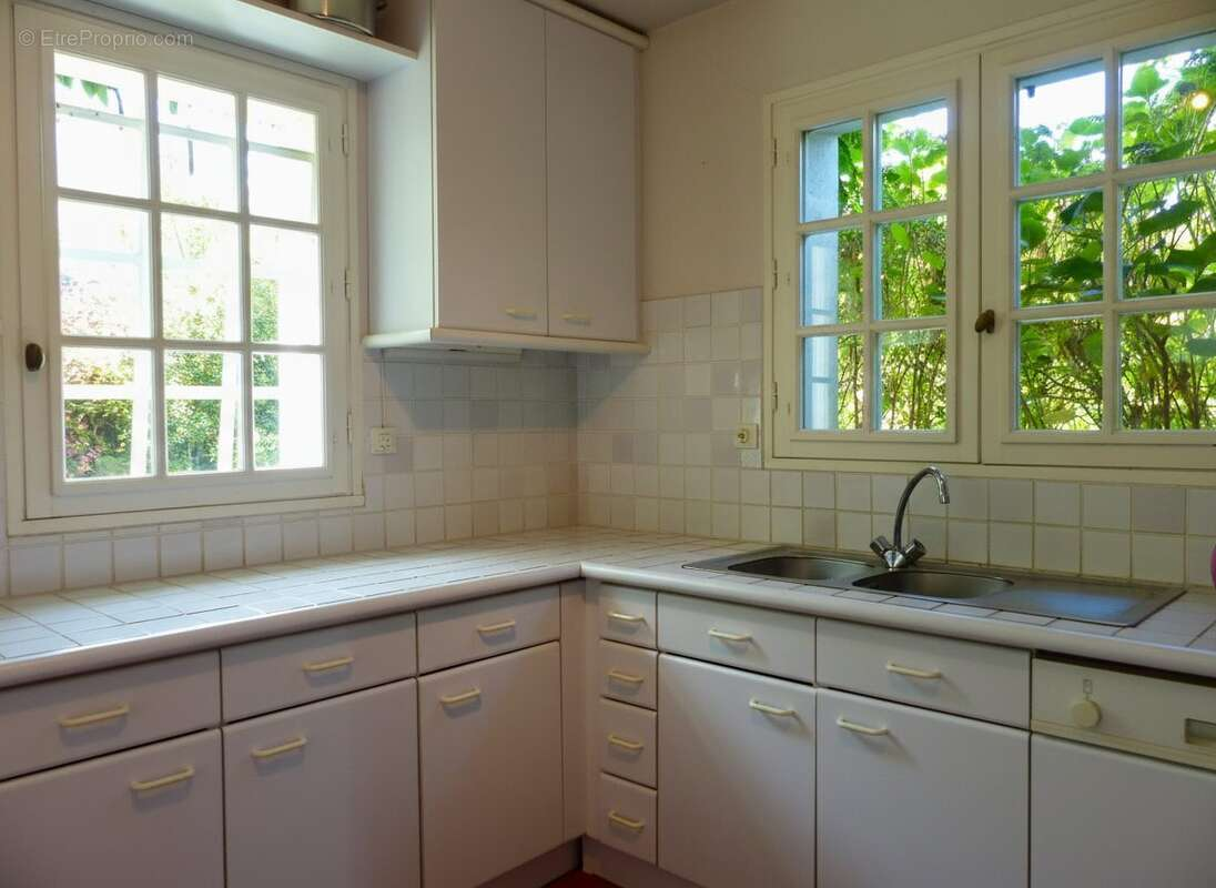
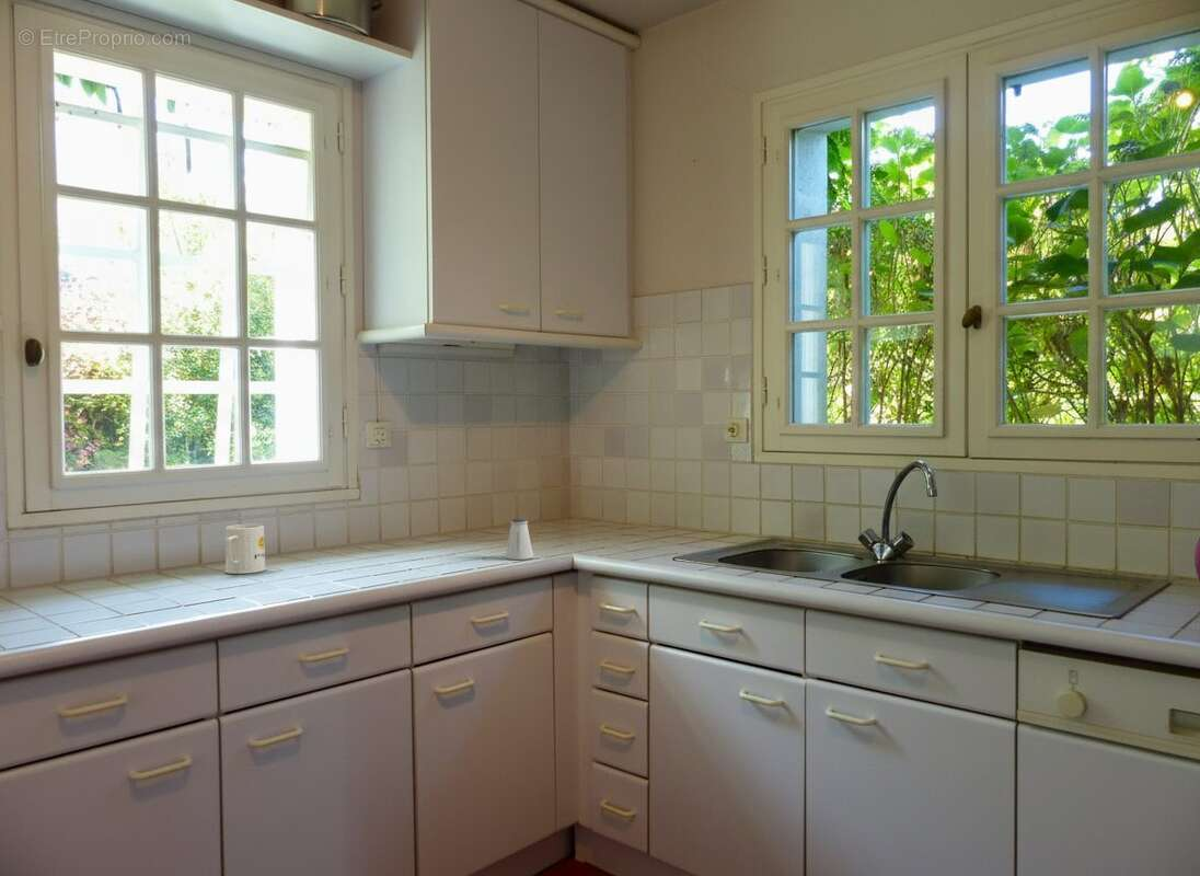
+ mug [224,523,267,575]
+ saltshaker [505,517,534,561]
